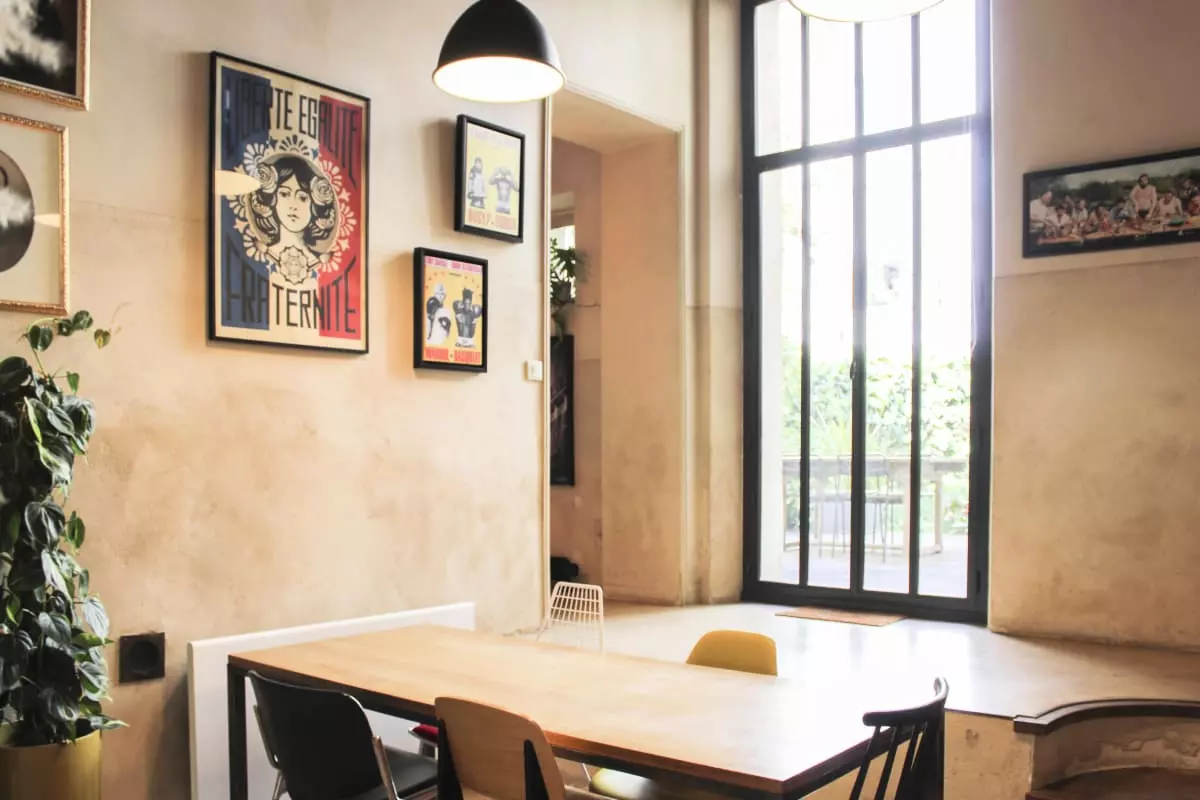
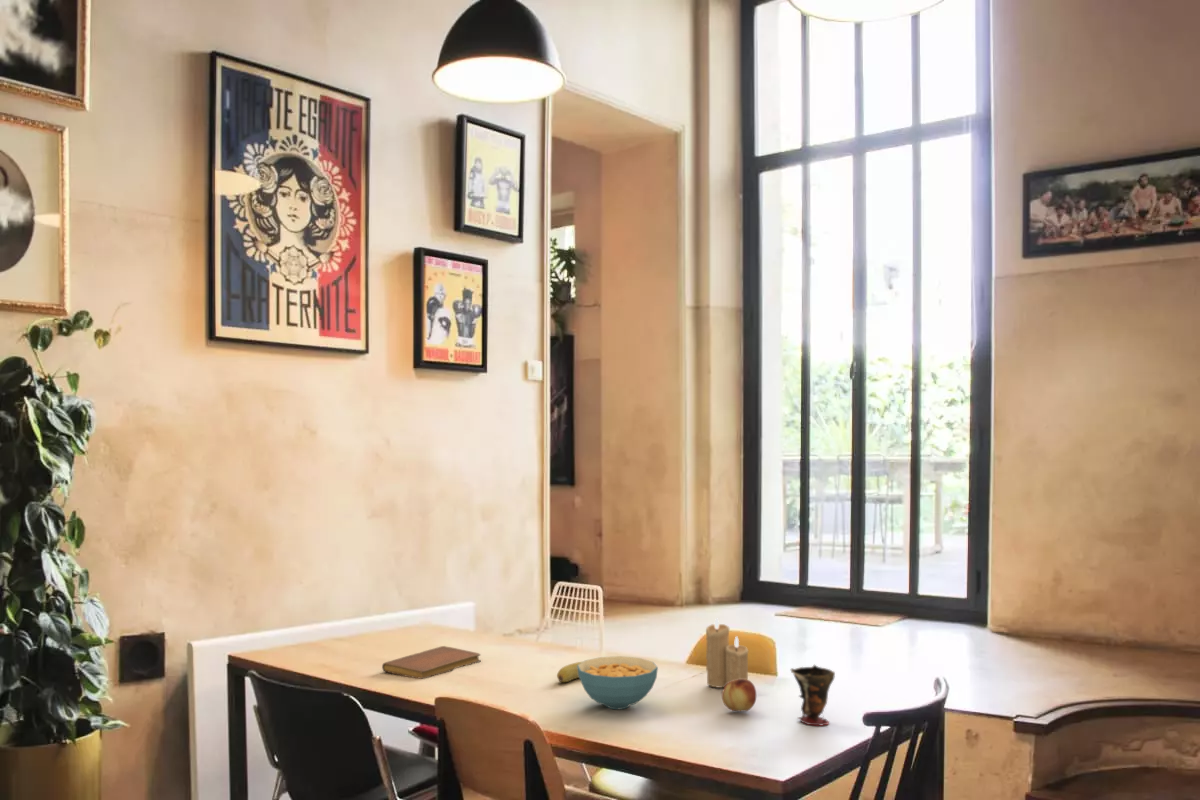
+ fruit [721,679,757,712]
+ cup [790,664,836,727]
+ notebook [381,645,482,680]
+ candle [705,617,749,689]
+ cereal bowl [577,655,659,710]
+ banana [556,661,583,683]
